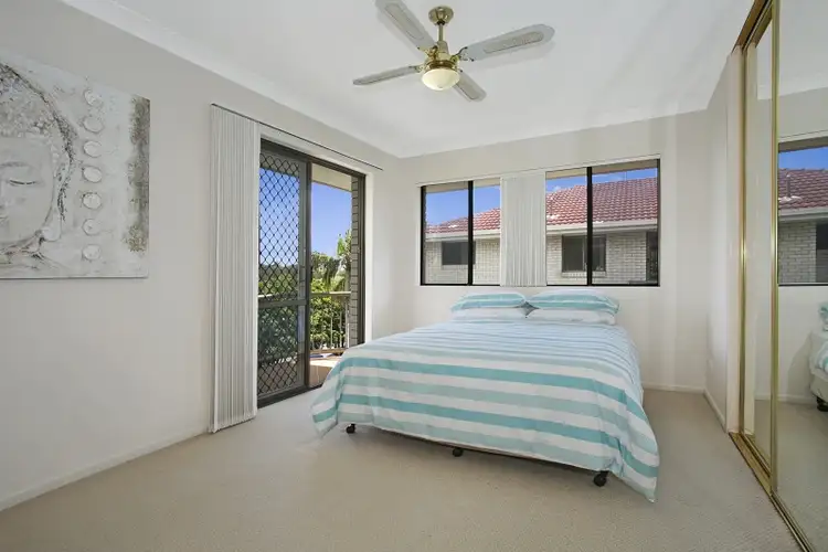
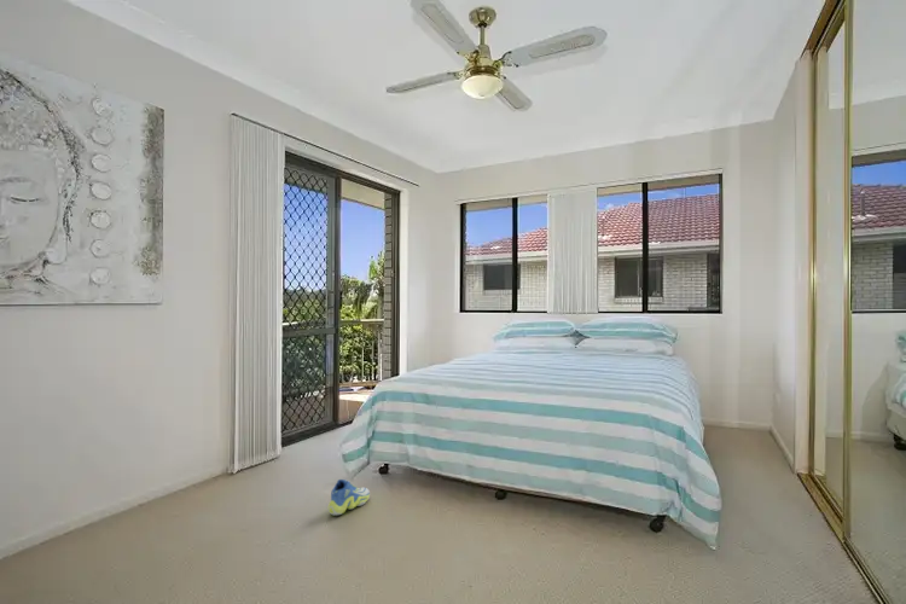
+ sneaker [327,478,371,517]
